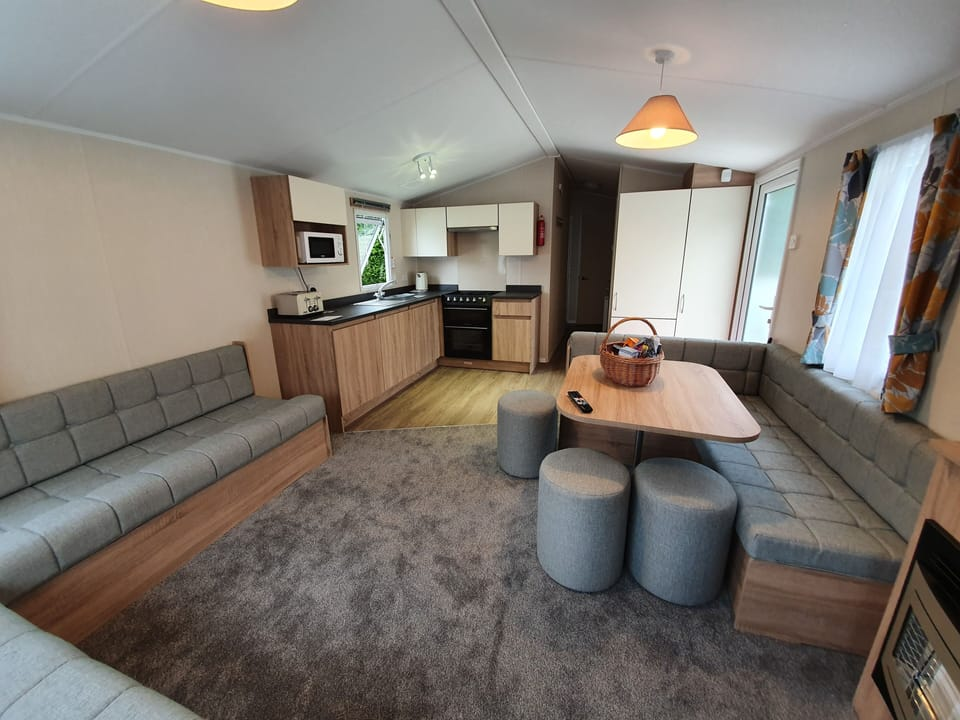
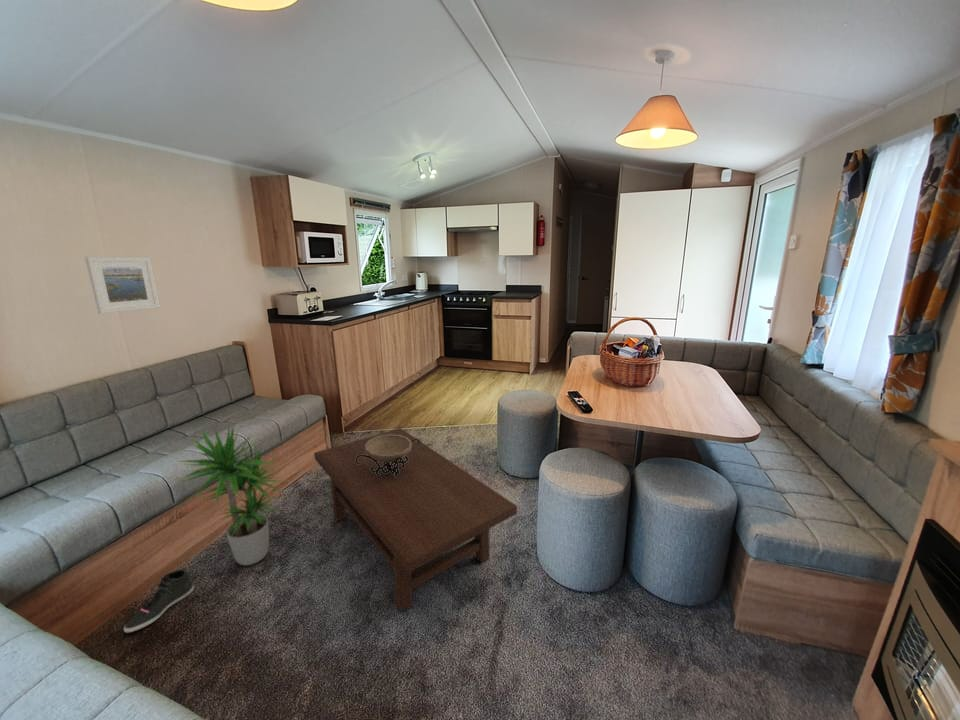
+ decorative bowl [355,434,420,477]
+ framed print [84,256,161,314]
+ potted plant [175,422,285,566]
+ coffee table [313,427,518,612]
+ sneaker [123,569,195,633]
